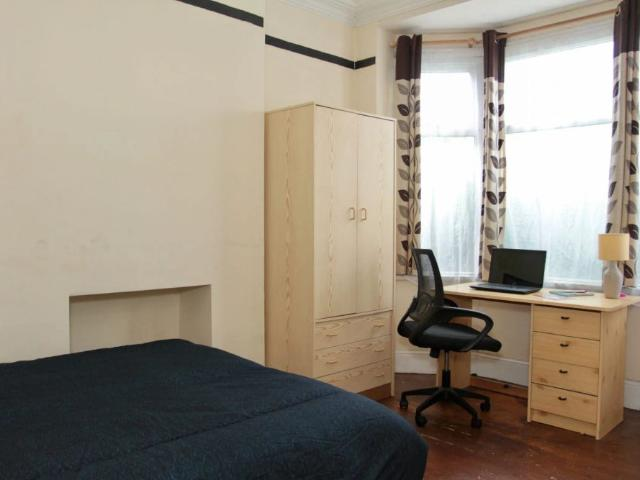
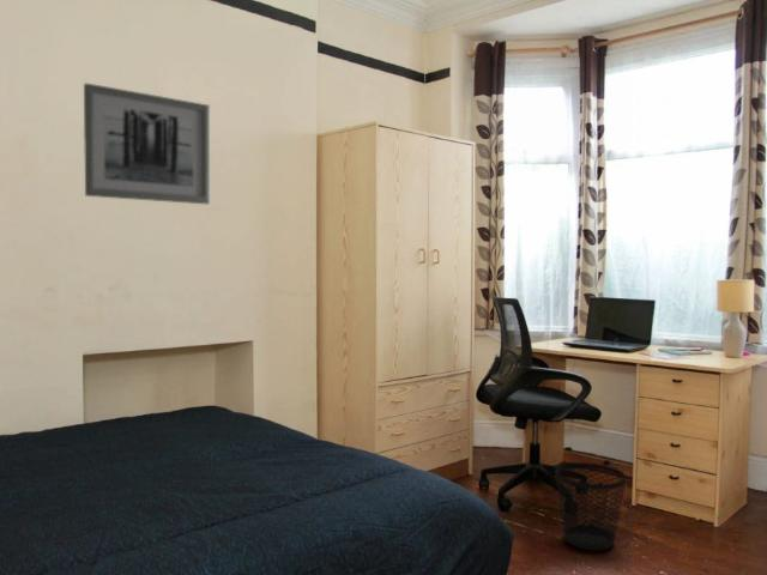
+ wall art [83,81,211,205]
+ wastebasket [554,461,627,552]
